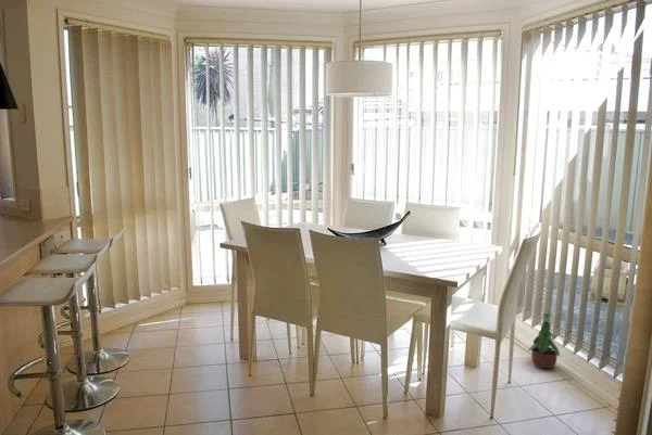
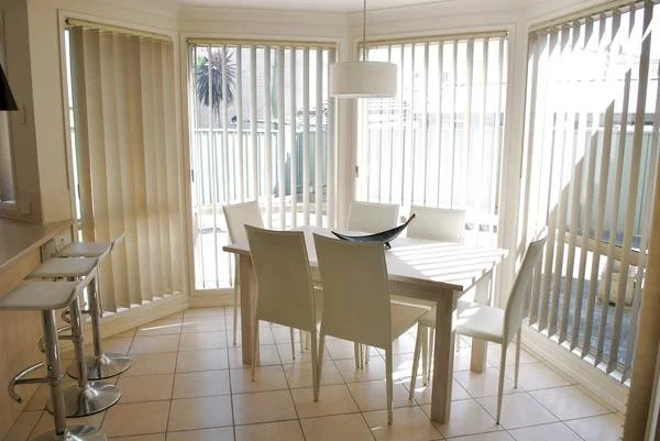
- potted plant [526,312,561,370]
